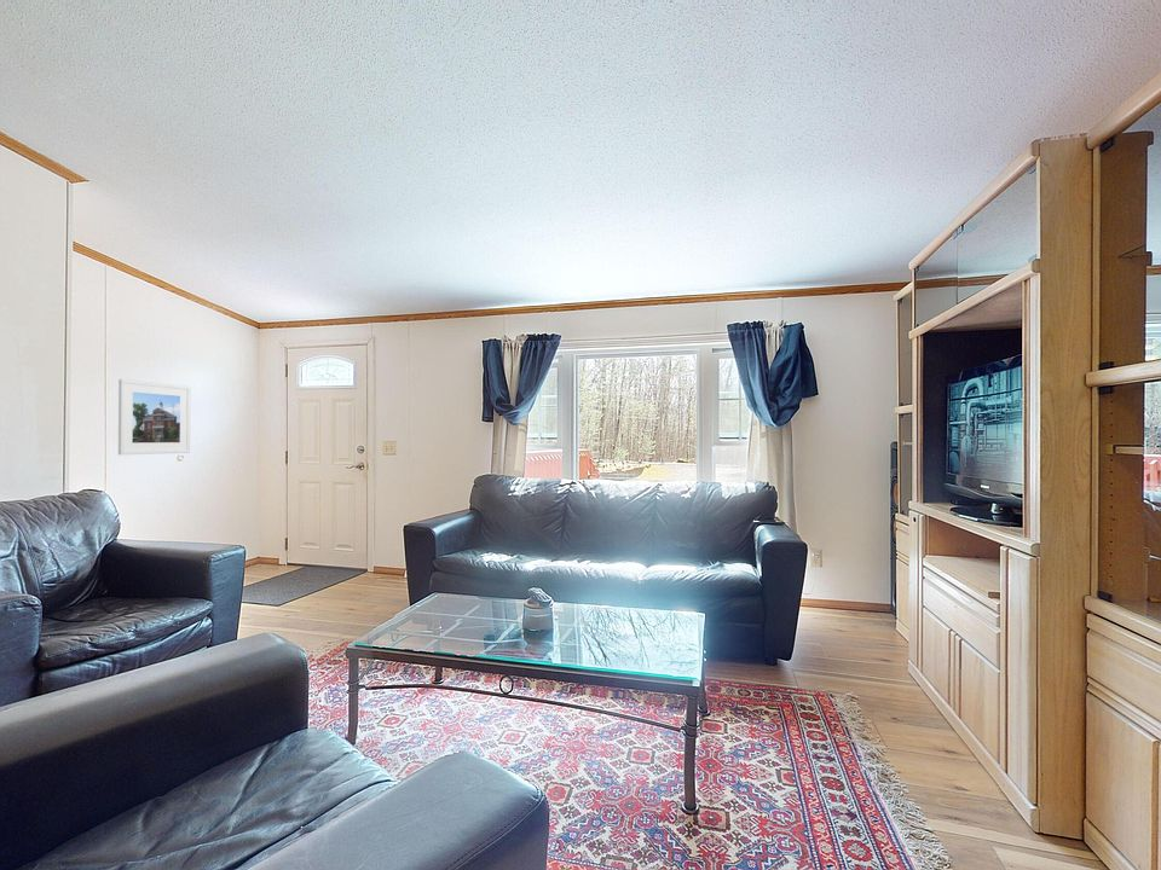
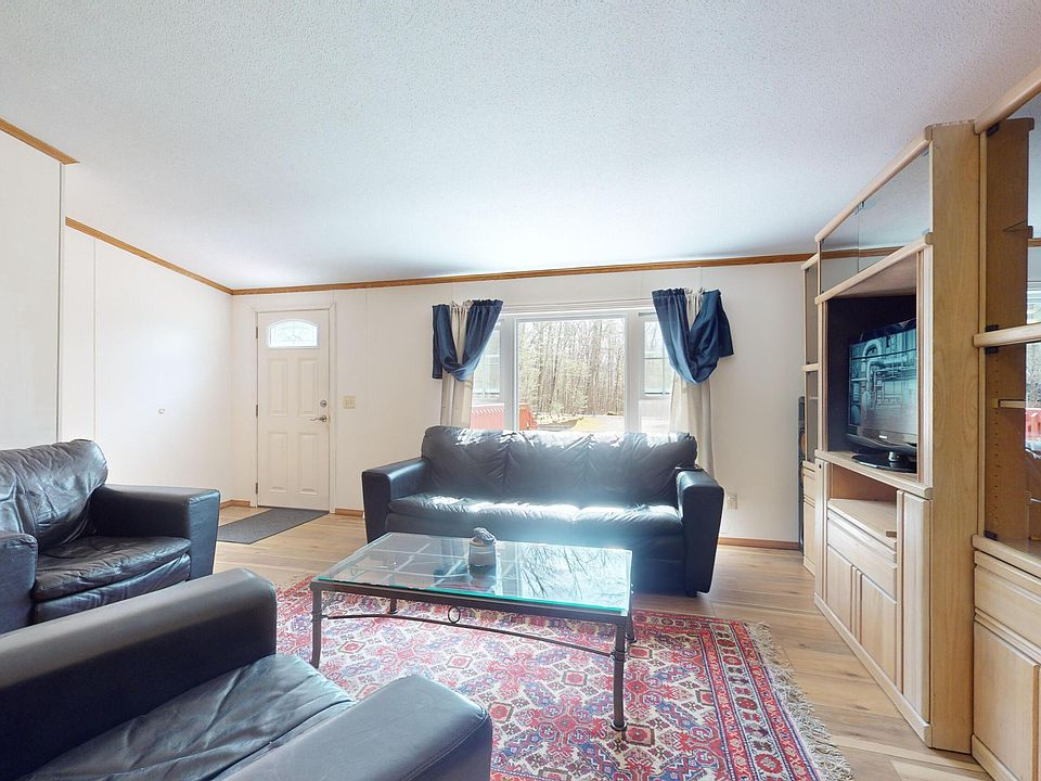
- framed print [117,378,192,456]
